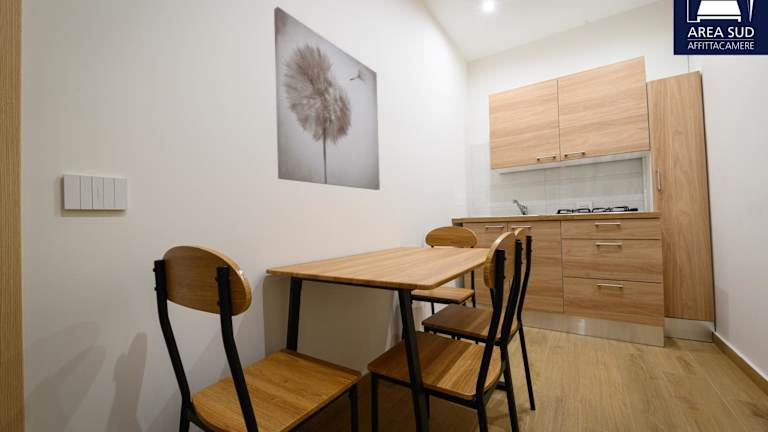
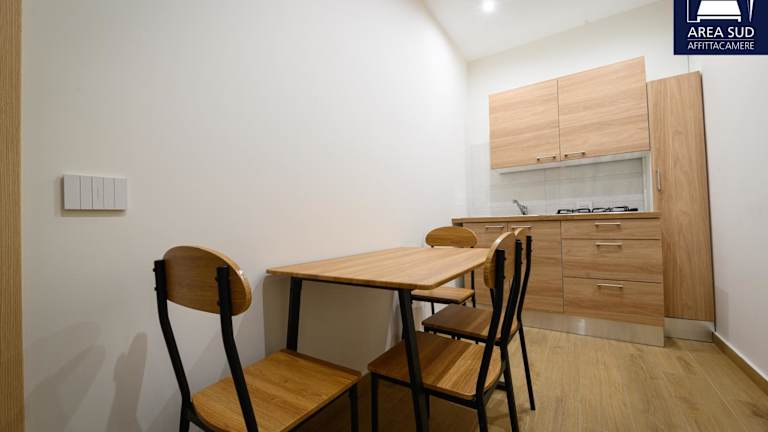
- wall art [273,6,381,191]
